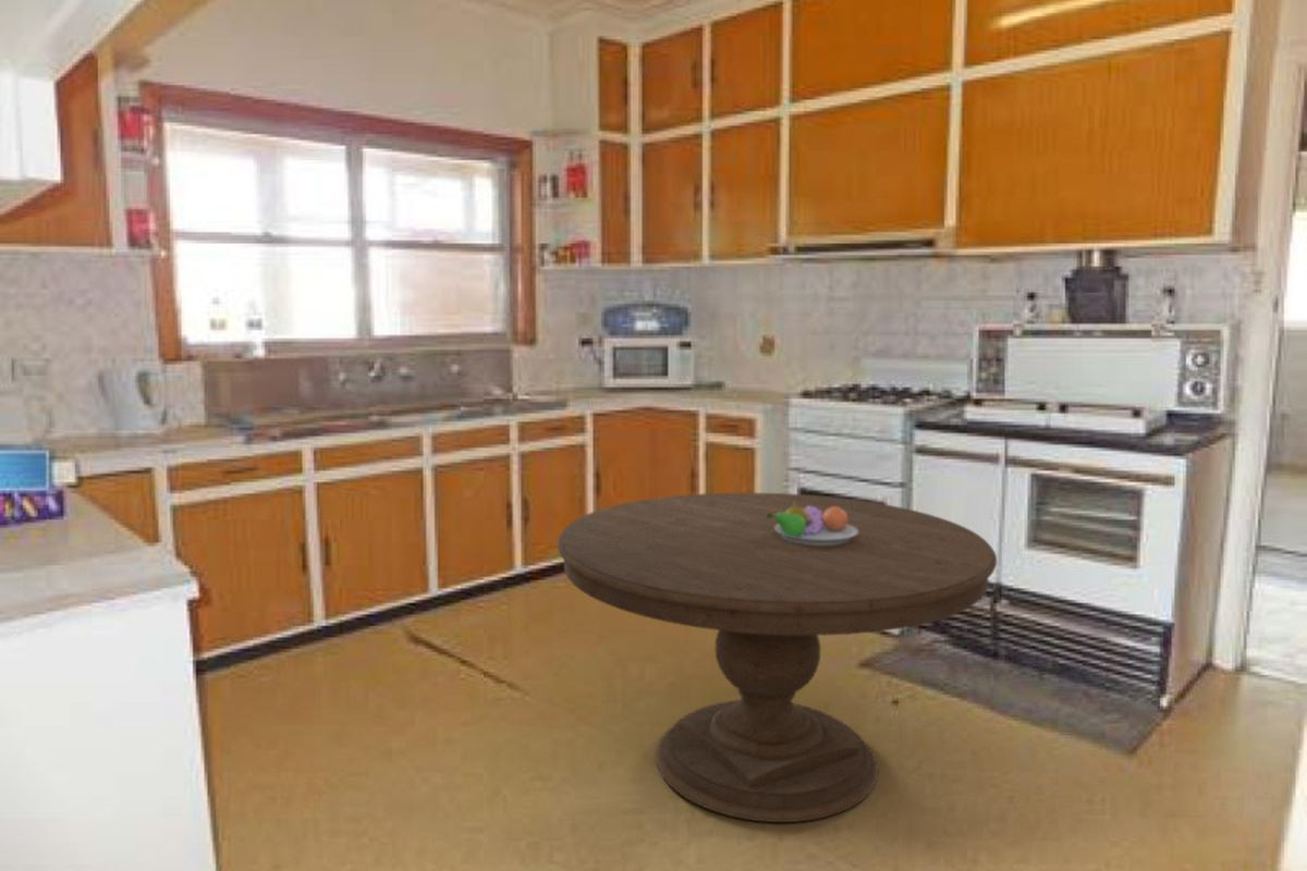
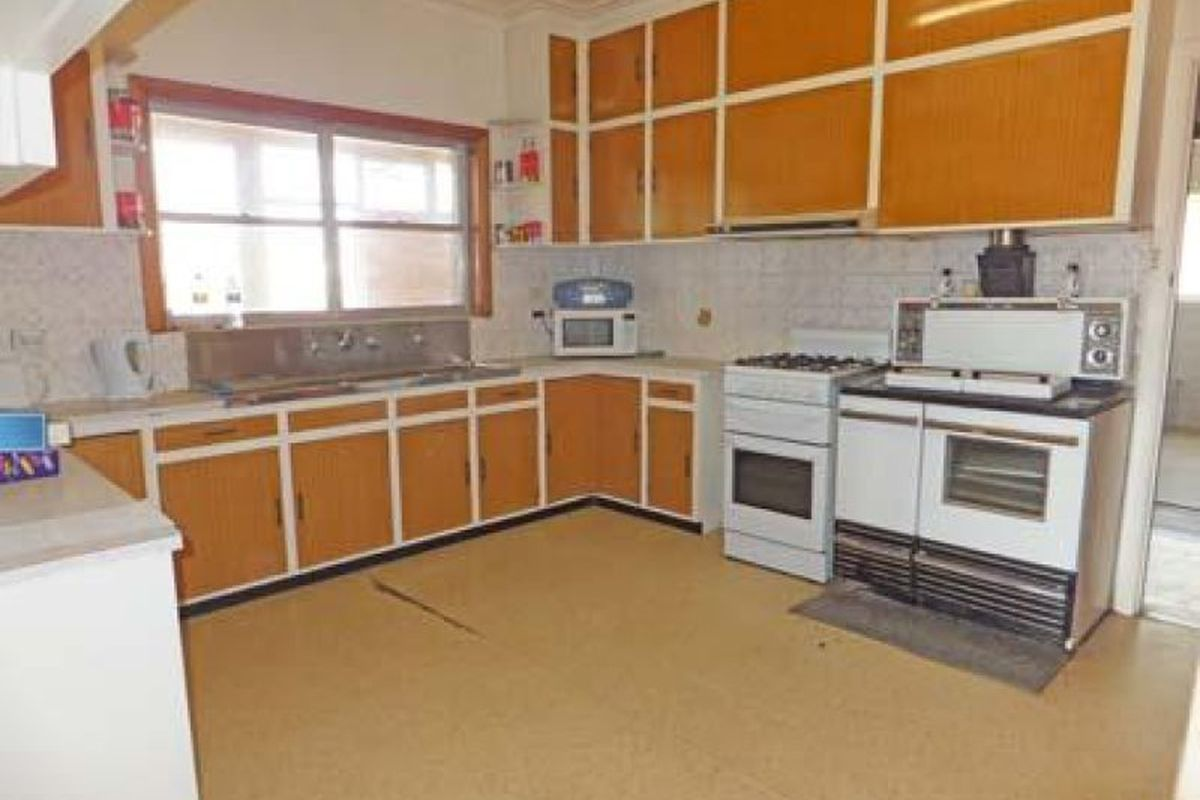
- fruit bowl [767,501,858,545]
- dining table [557,492,998,823]
